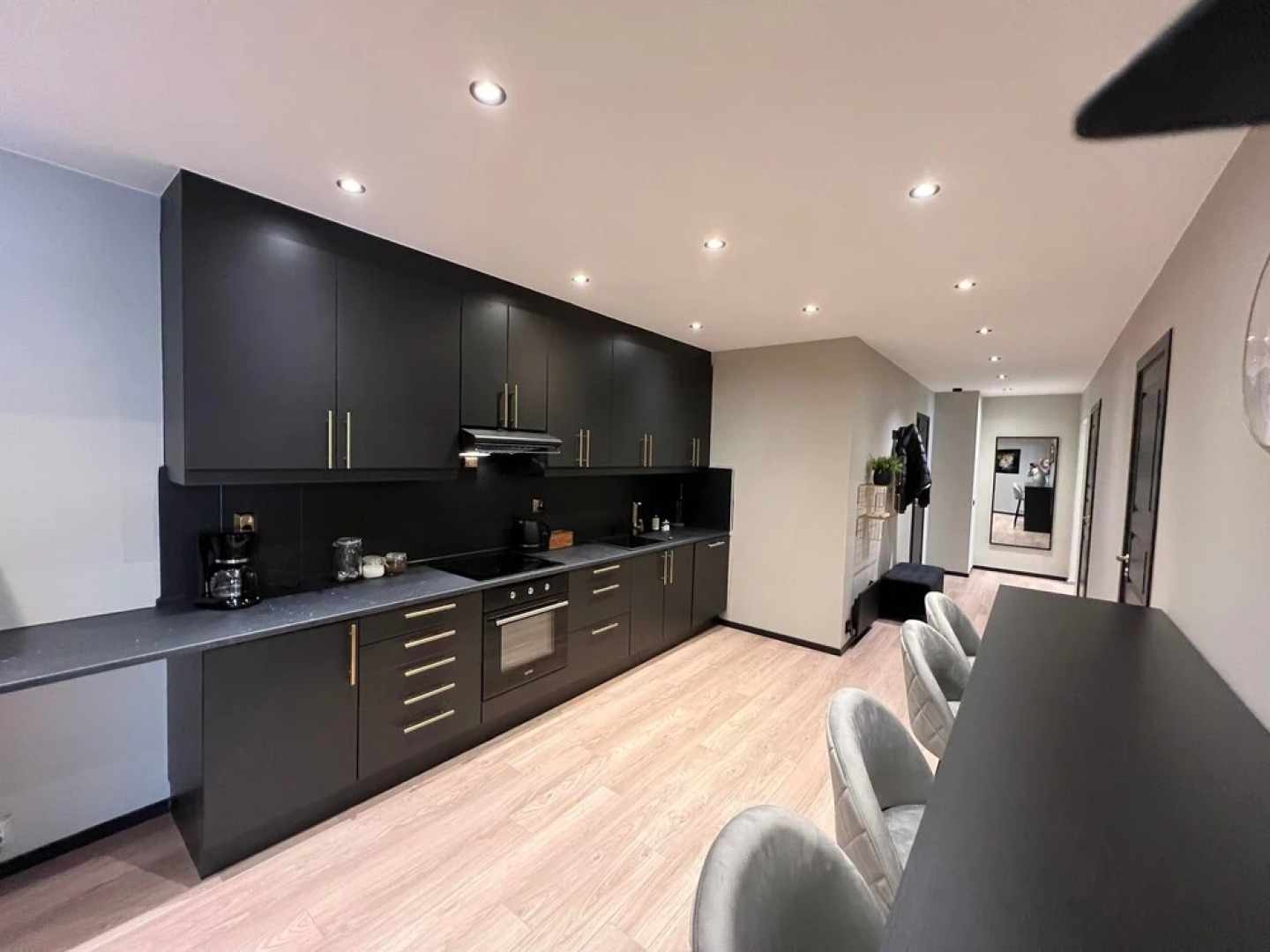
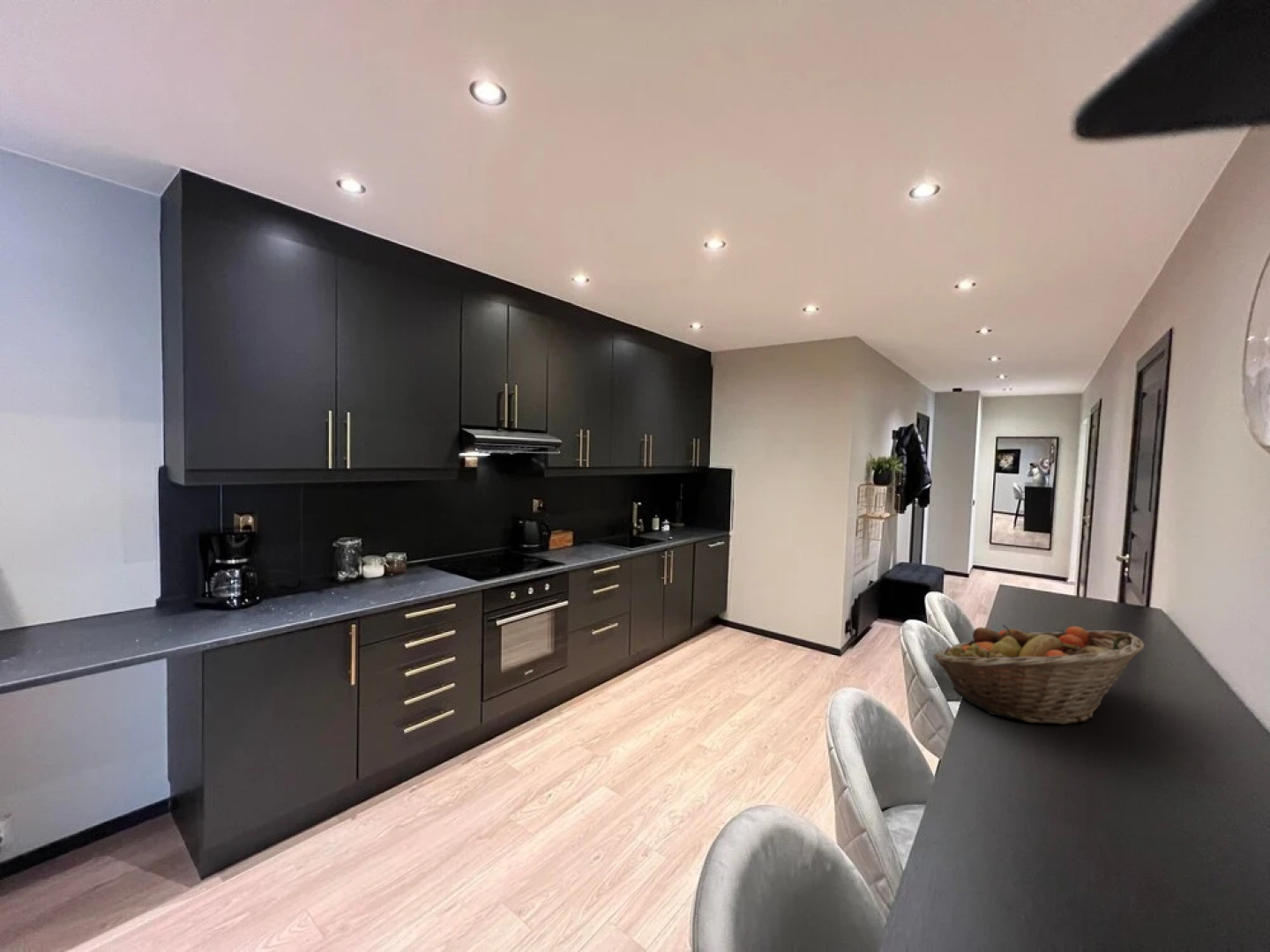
+ fruit basket [933,624,1145,725]
